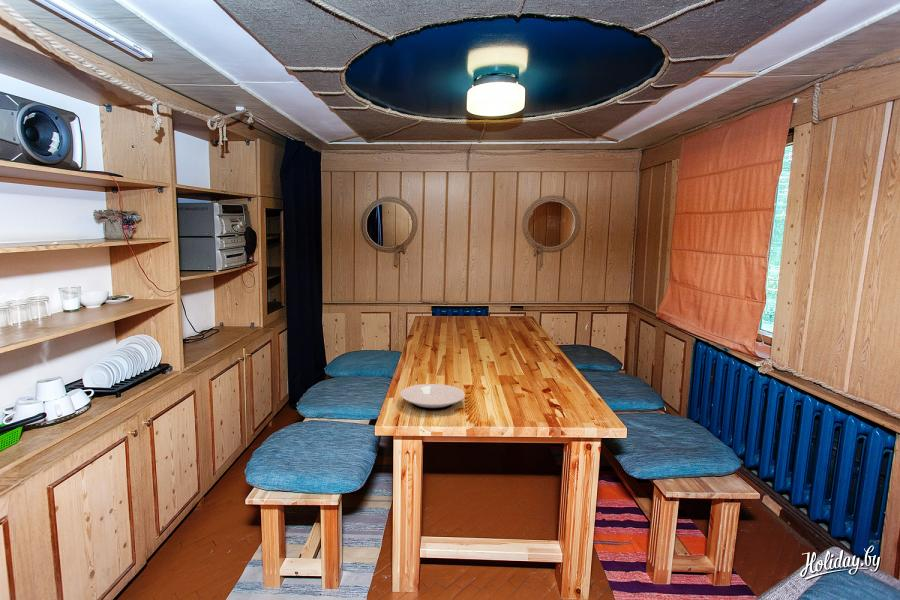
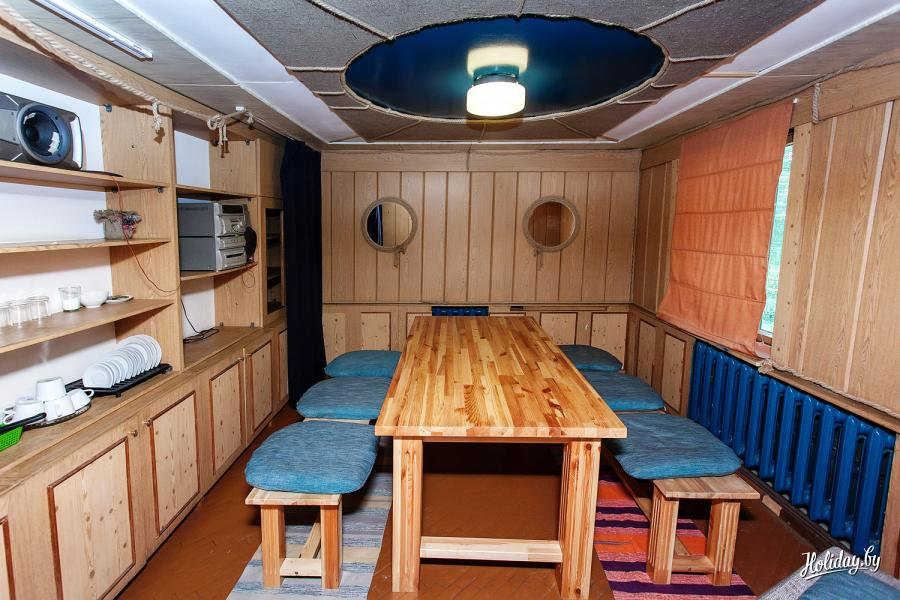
- plate [399,383,466,411]
